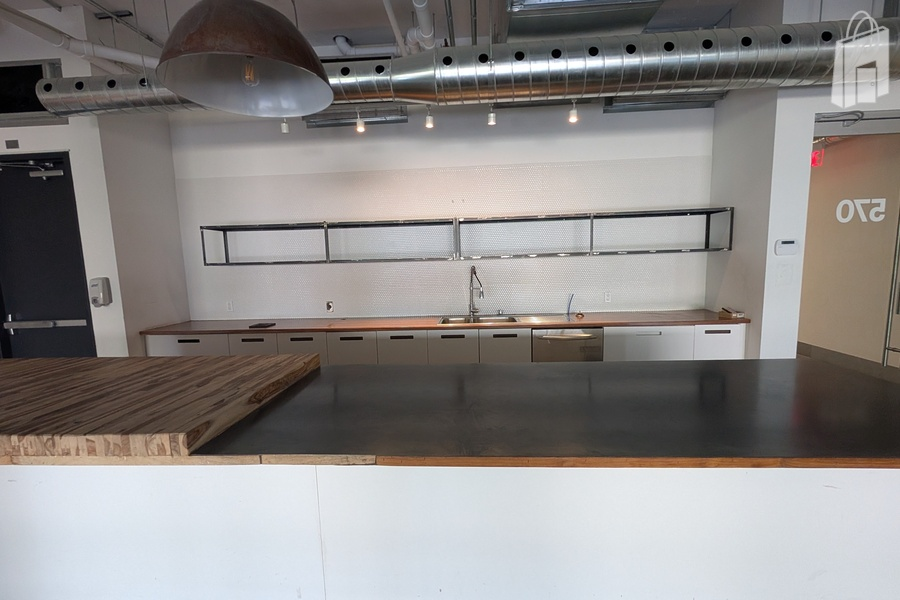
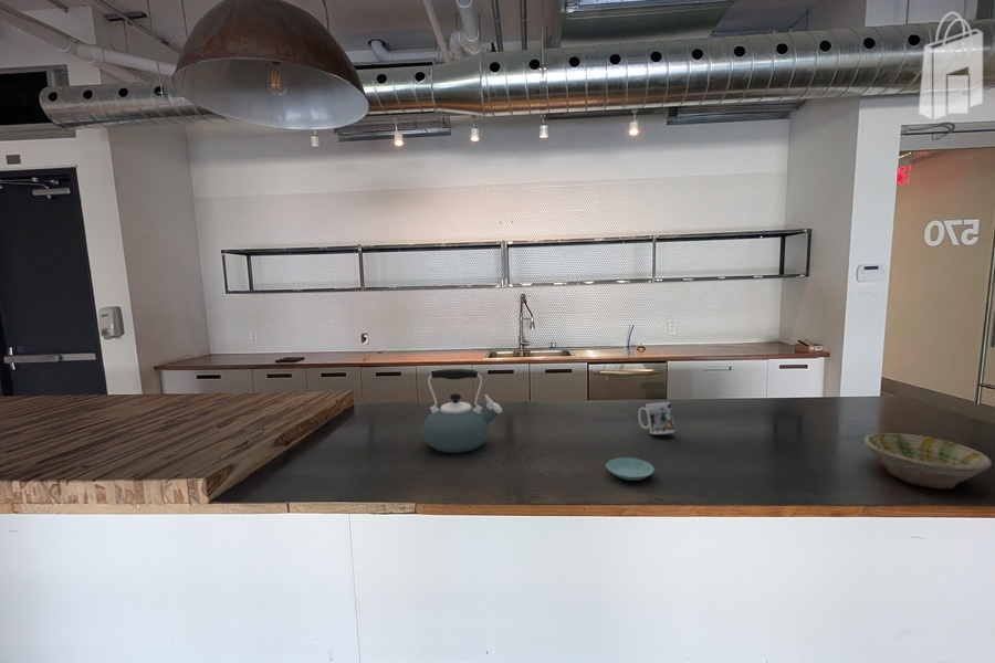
+ saucer [605,456,656,482]
+ bowl [862,432,993,490]
+ mug [637,401,677,435]
+ kettle [422,368,503,454]
